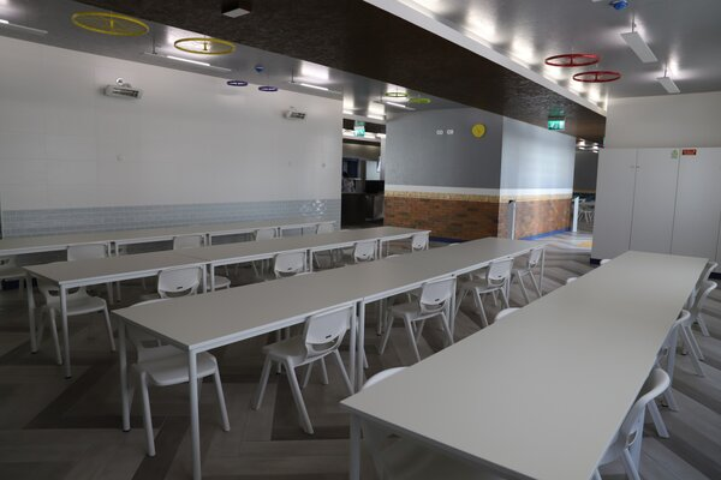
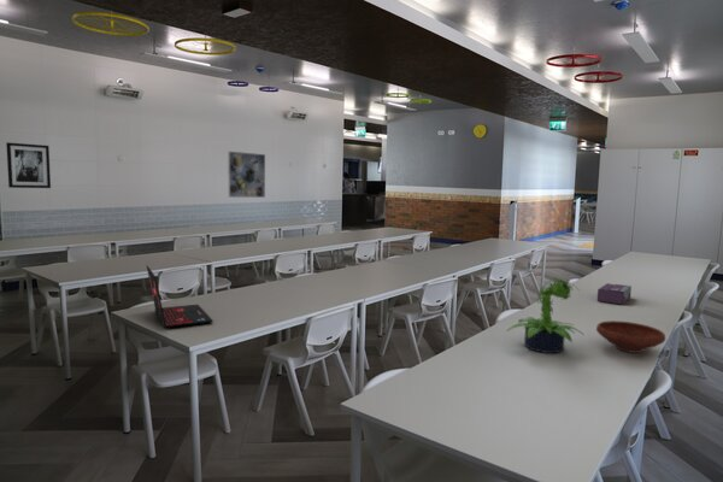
+ wall art [5,141,52,189]
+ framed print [227,151,266,199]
+ tissue box [596,282,633,306]
+ bowl [595,319,666,354]
+ potted plant [505,276,586,354]
+ laptop [146,265,213,329]
